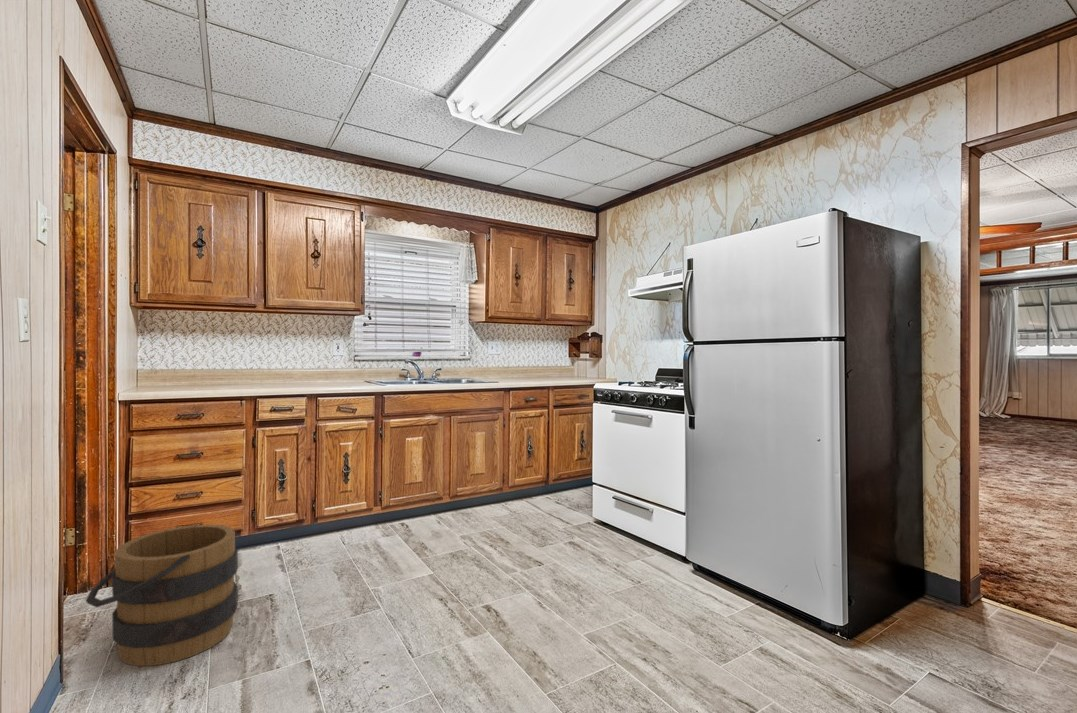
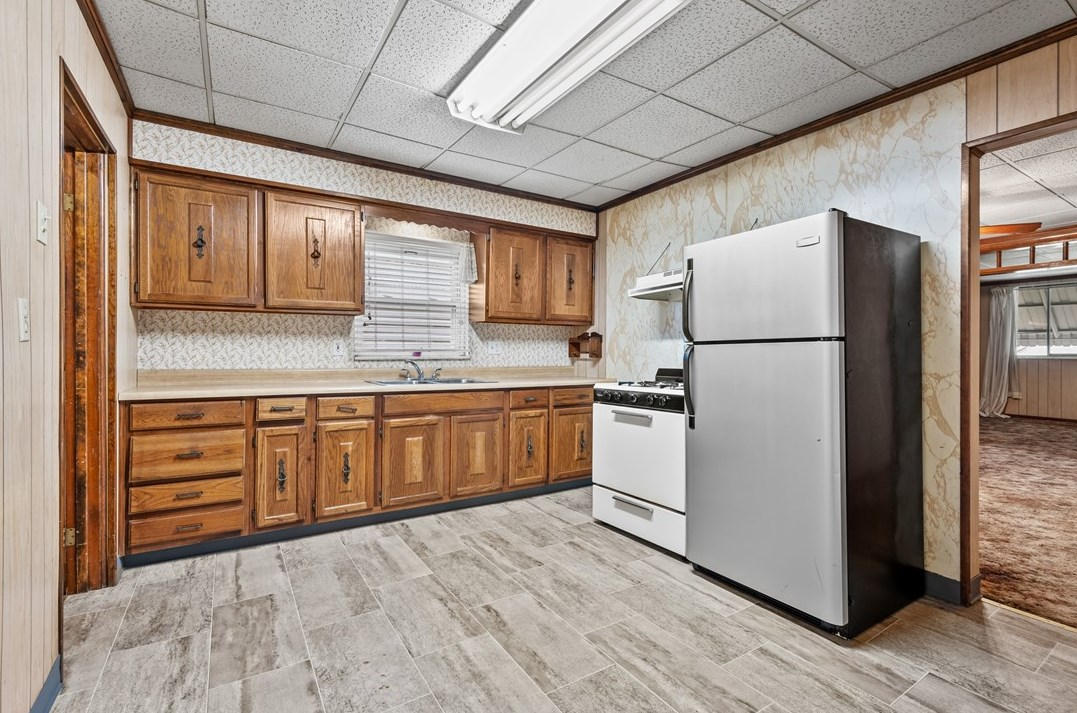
- bucket [85,524,239,667]
